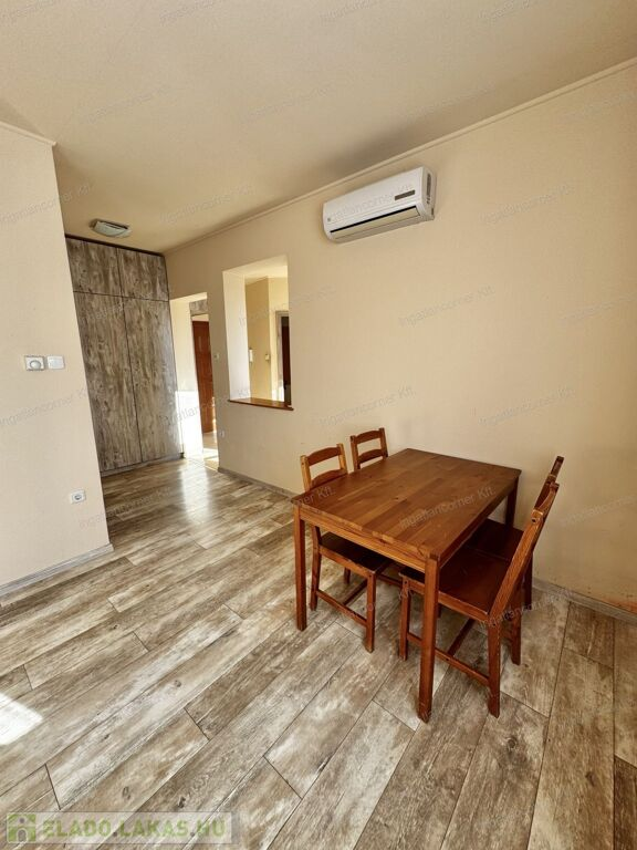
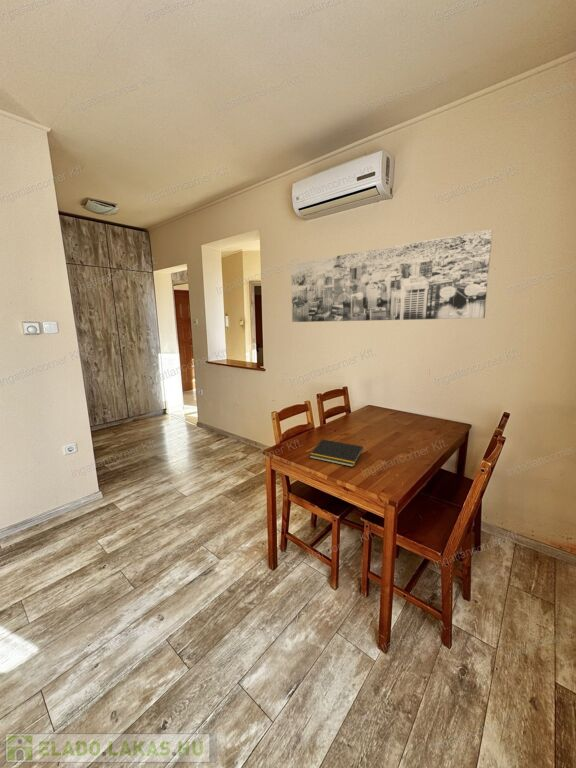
+ notepad [308,438,364,468]
+ wall art [290,228,494,323]
